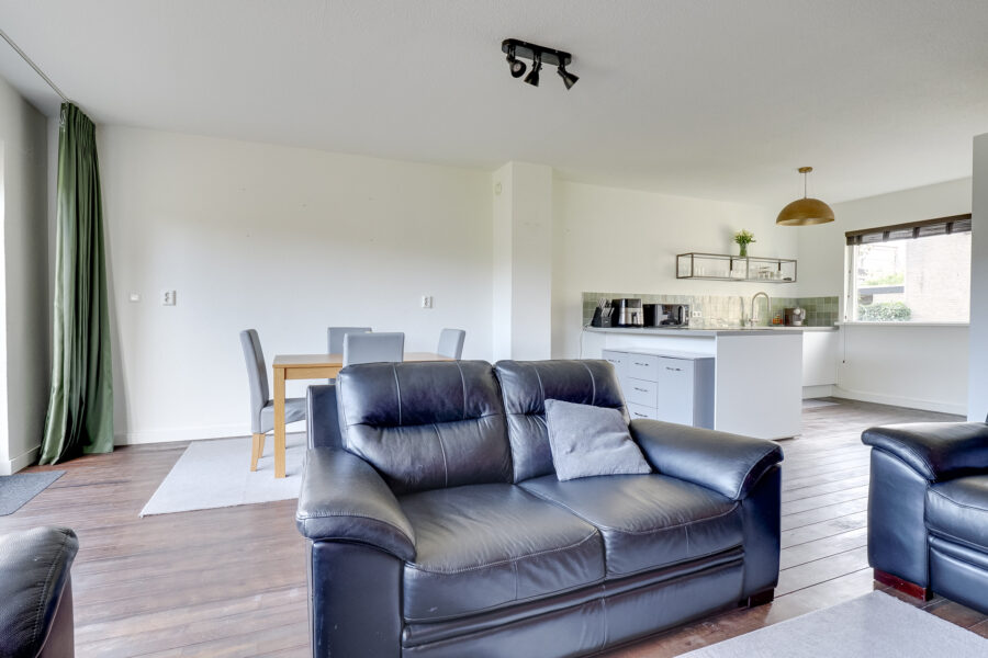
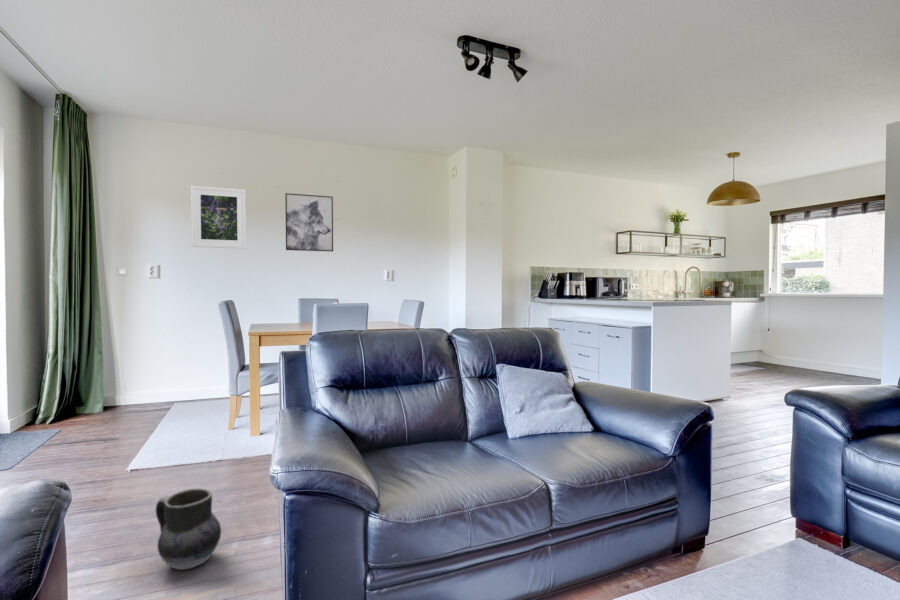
+ ceramic jug [155,487,222,571]
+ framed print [190,185,247,249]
+ wall art [284,192,334,252]
